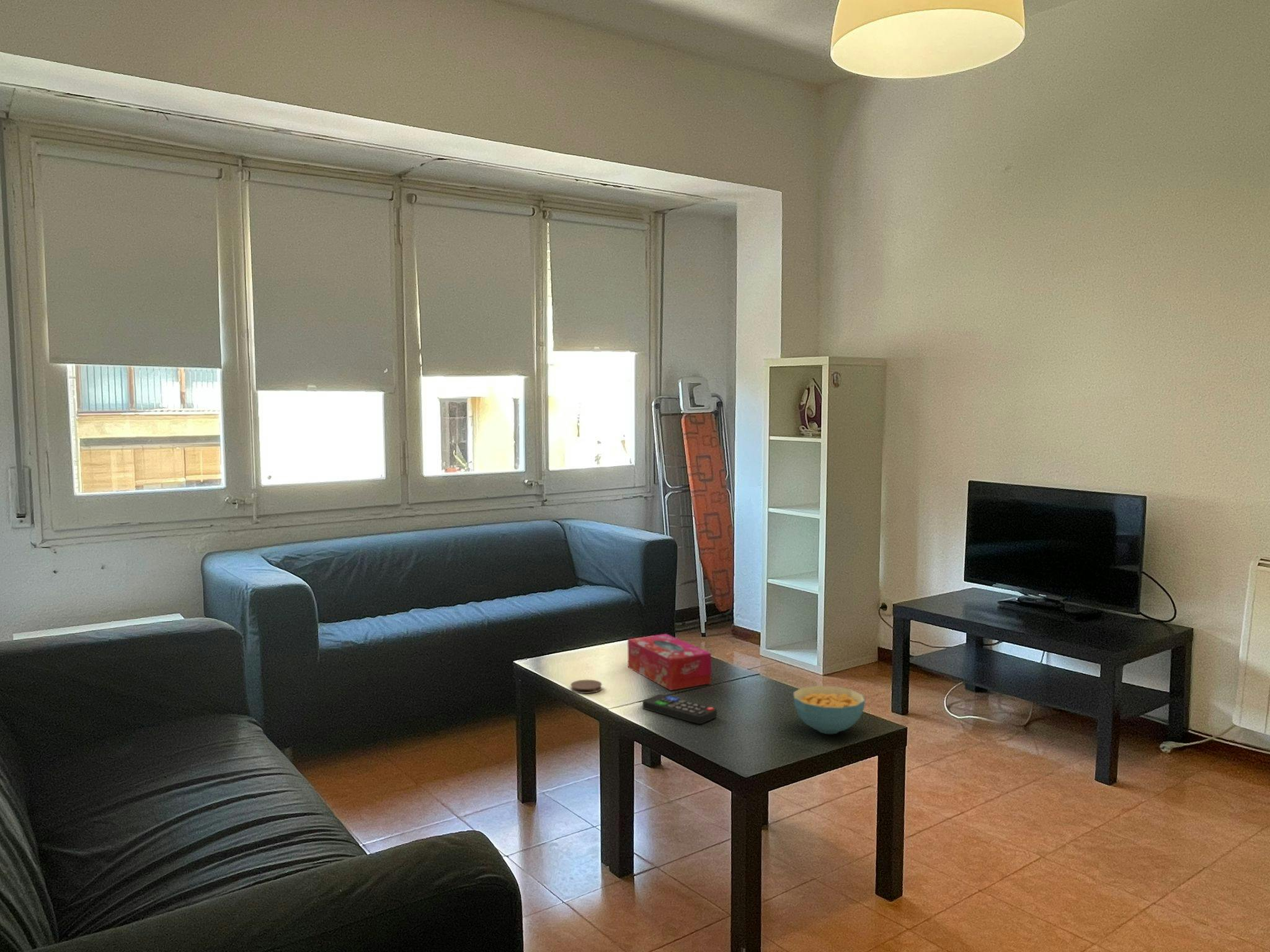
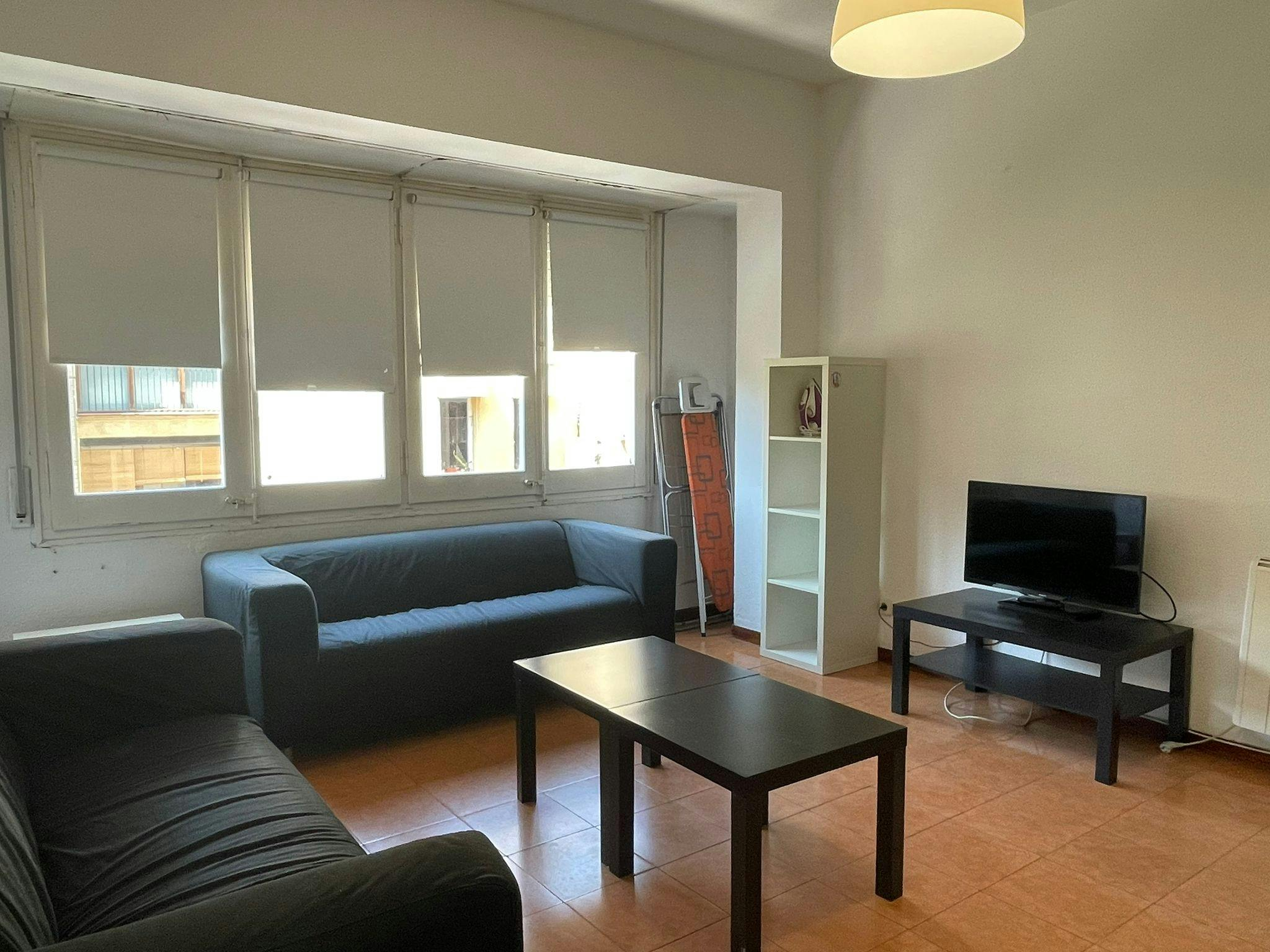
- cereal bowl [793,685,866,734]
- tissue box [627,633,712,691]
- coaster [570,679,603,694]
- remote control [642,694,717,725]
